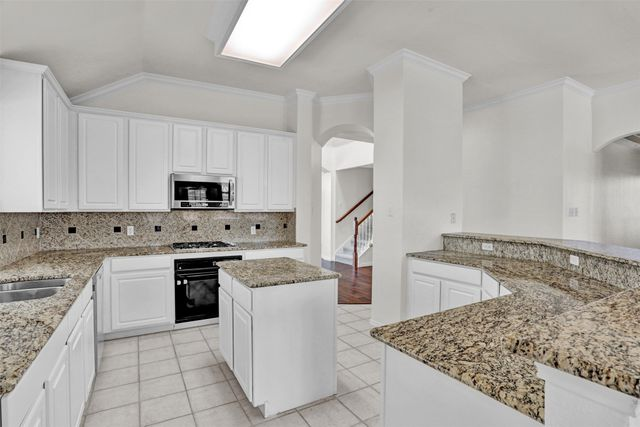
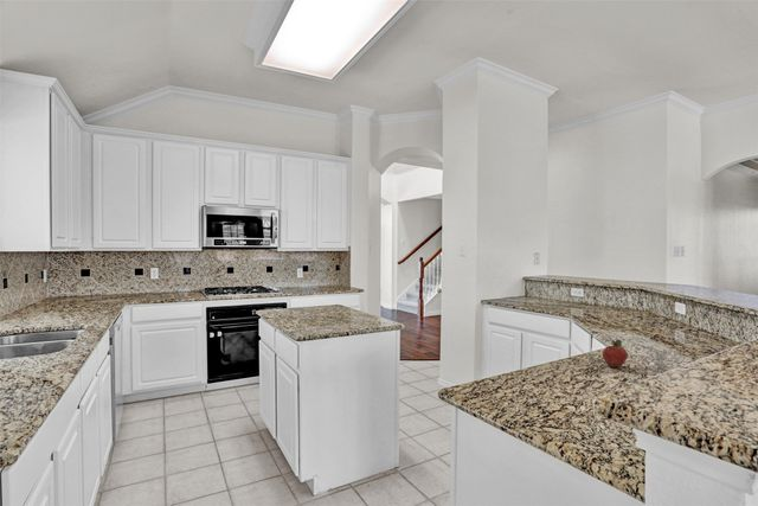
+ fruit [602,339,629,369]
